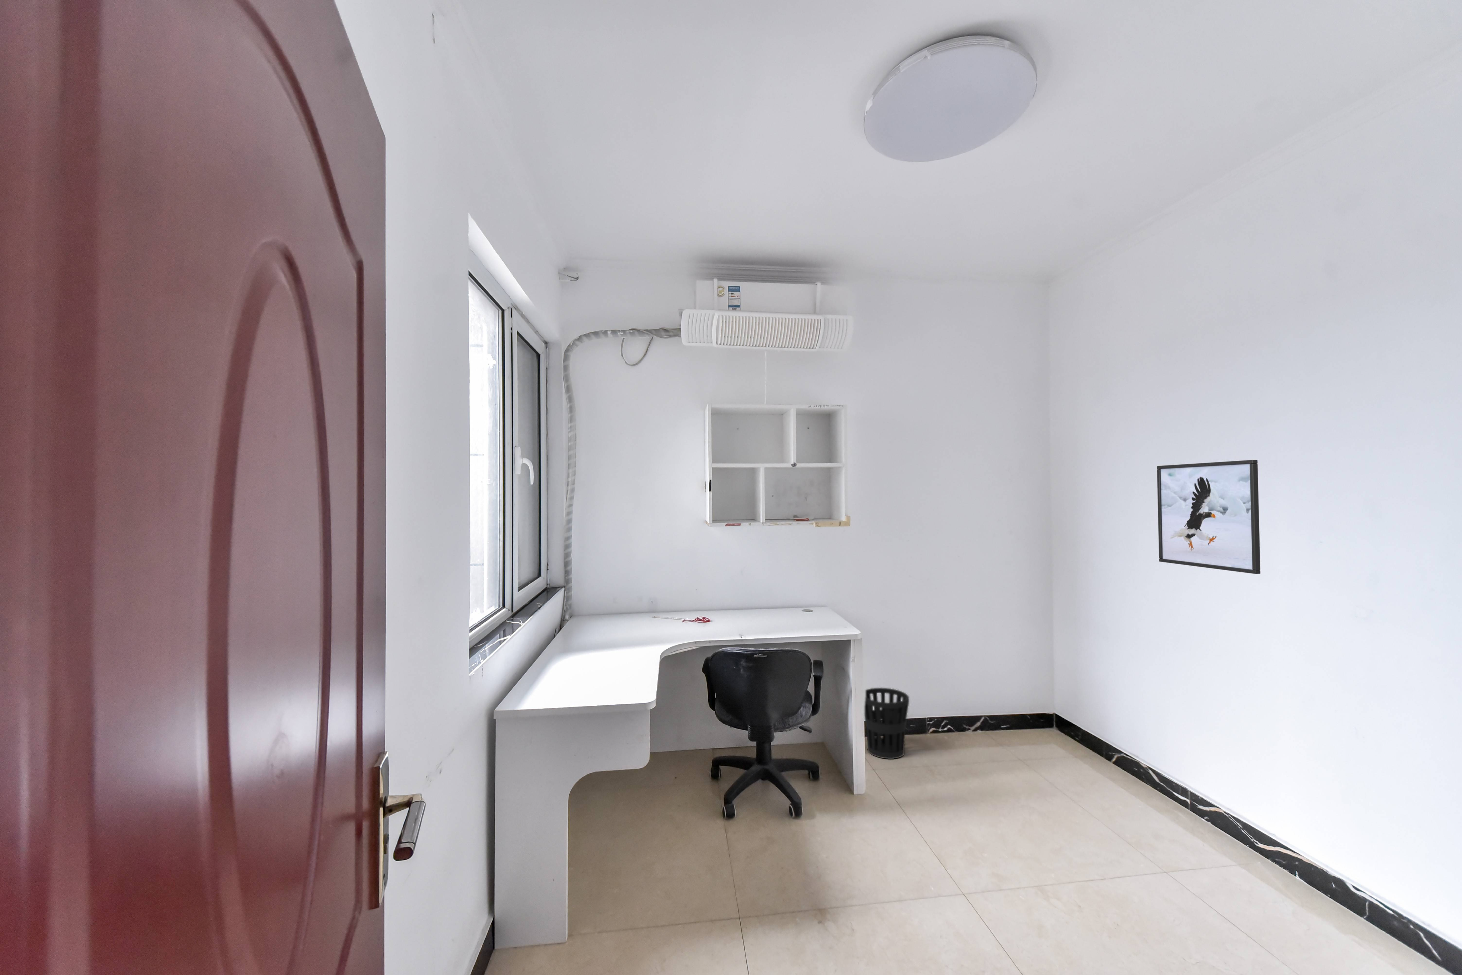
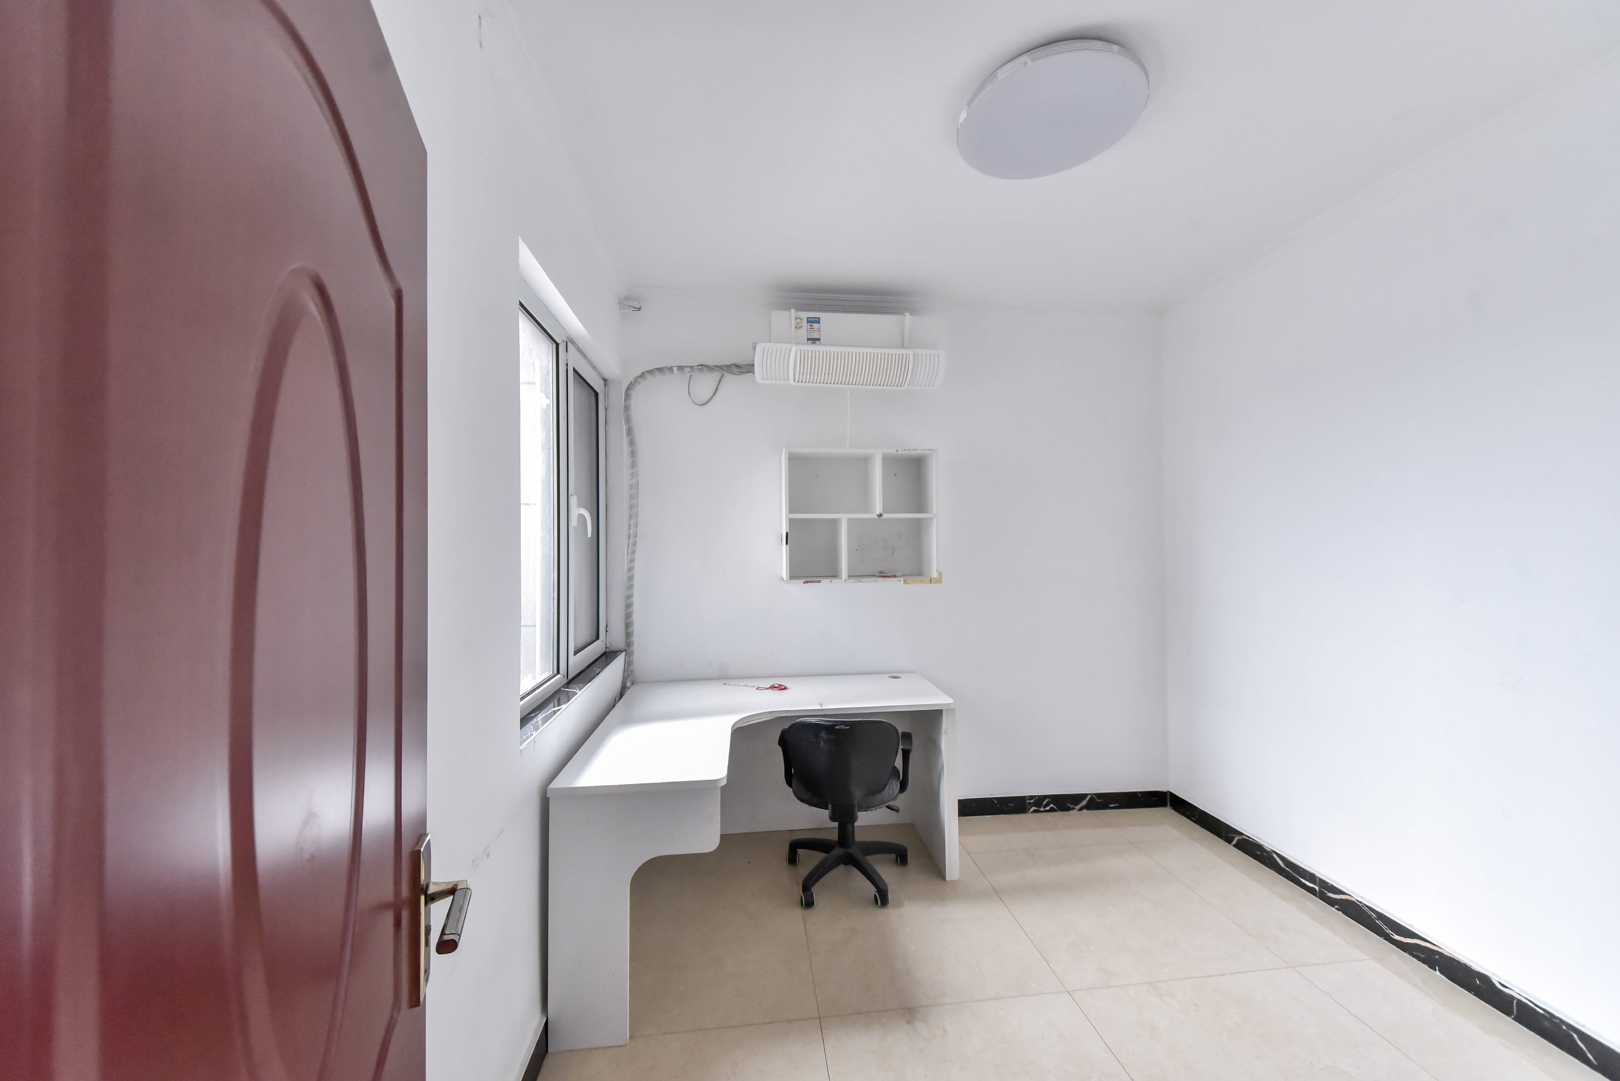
- wastebasket [864,688,909,760]
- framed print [1156,459,1261,575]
